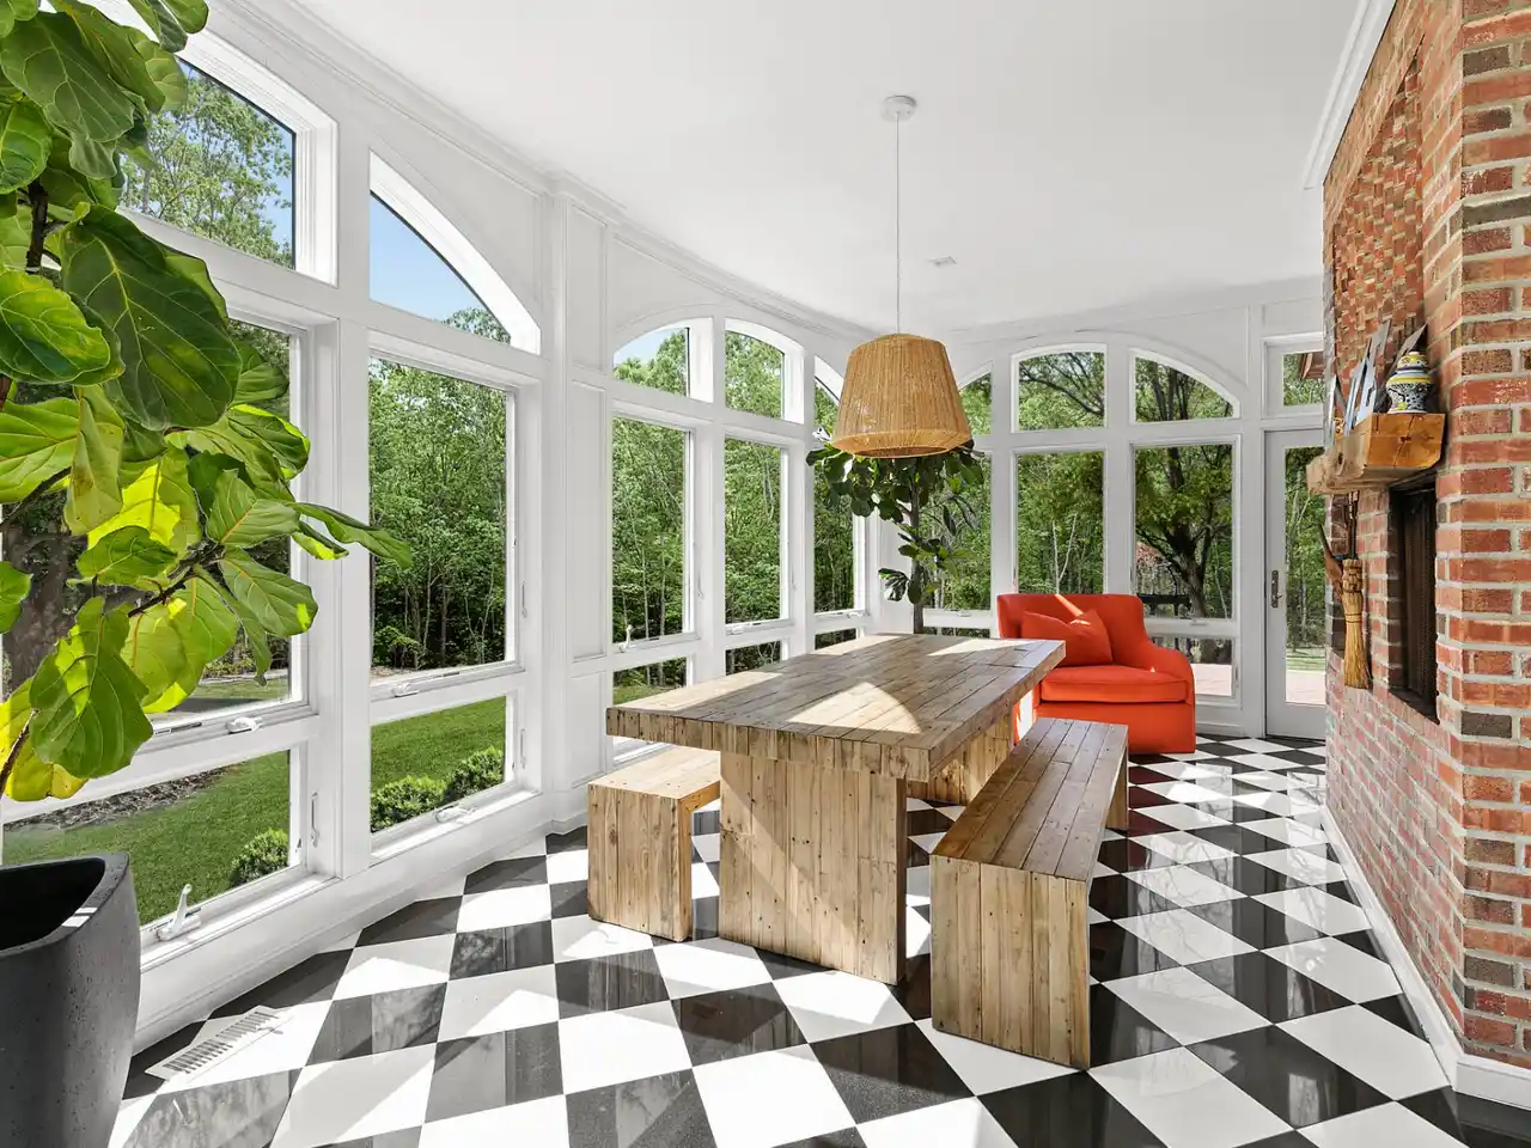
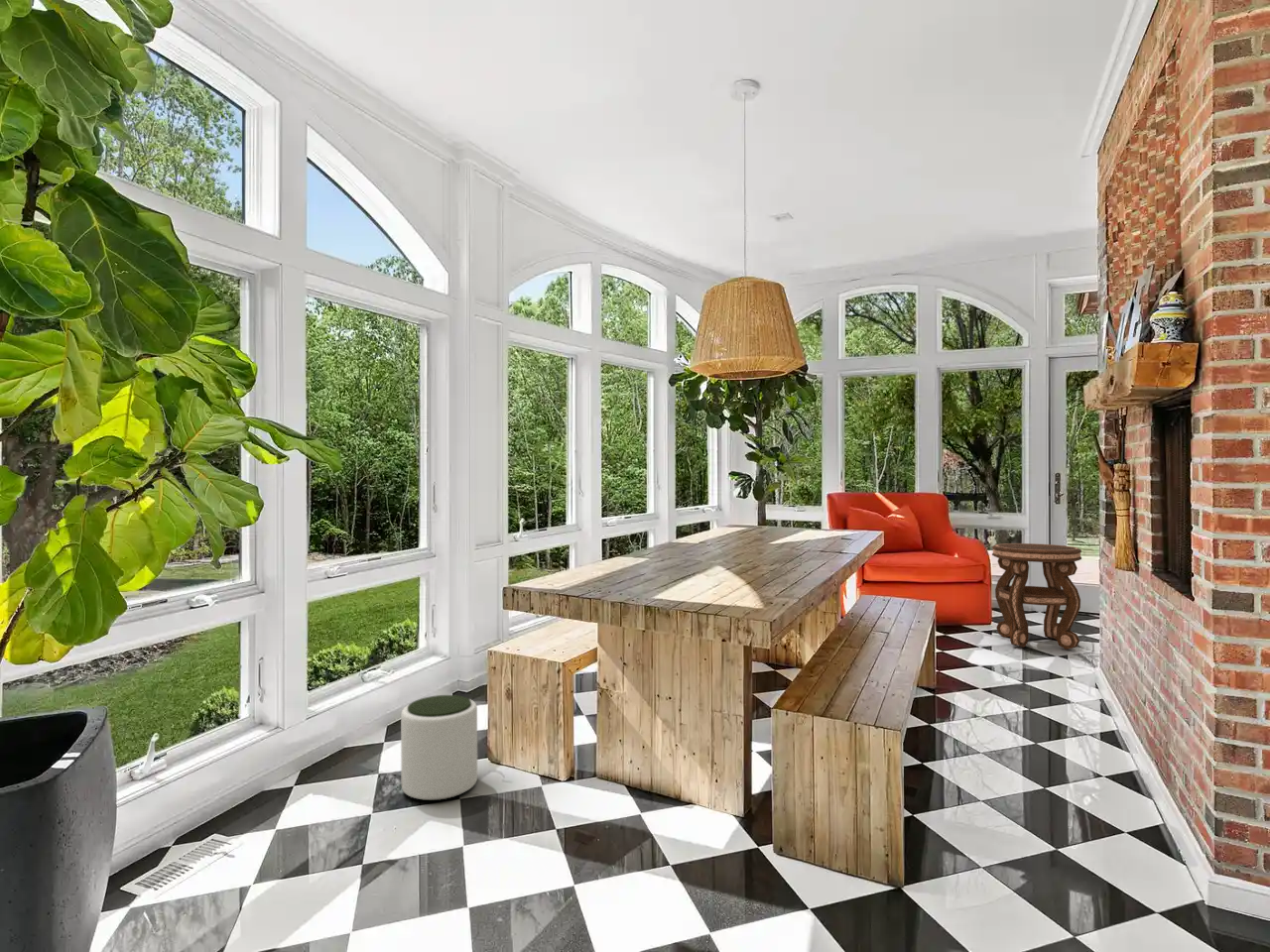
+ side table [991,542,1082,651]
+ plant pot [400,694,478,801]
